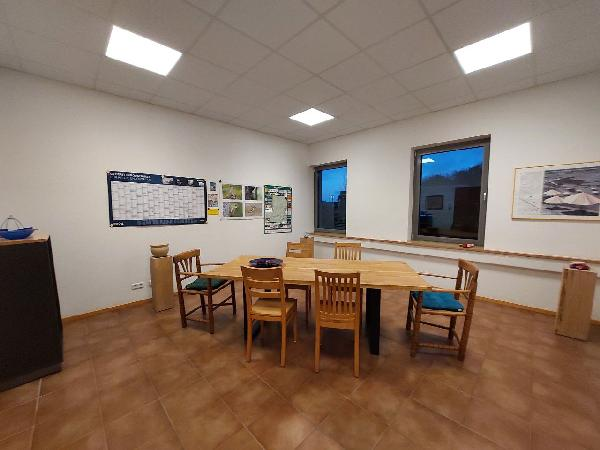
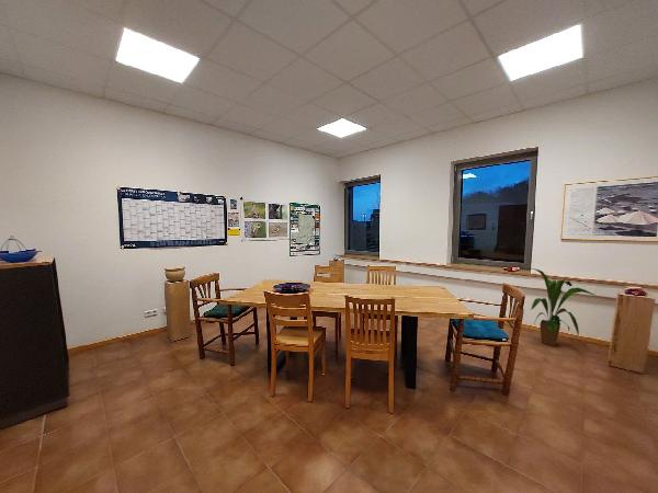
+ house plant [530,267,599,347]
